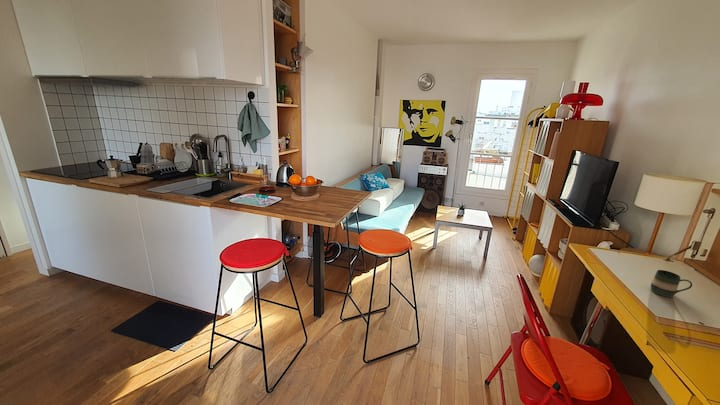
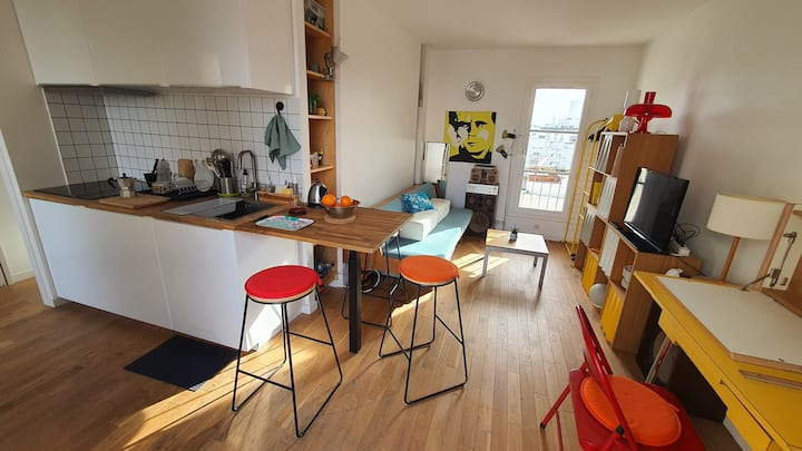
- mug [650,269,693,298]
